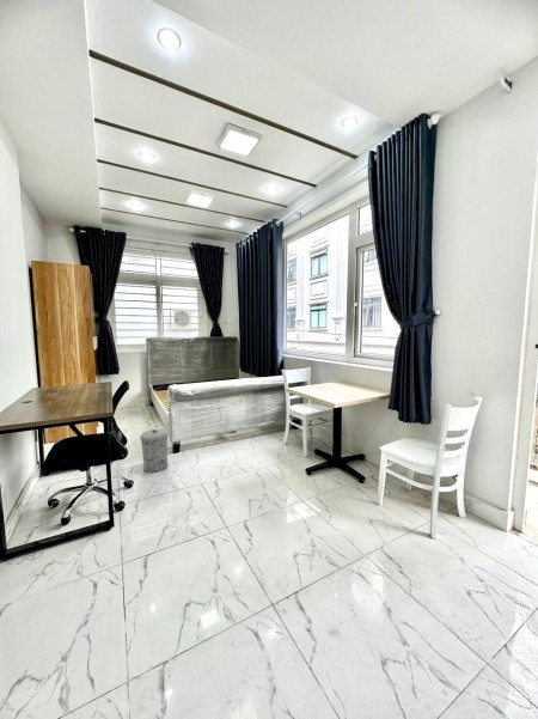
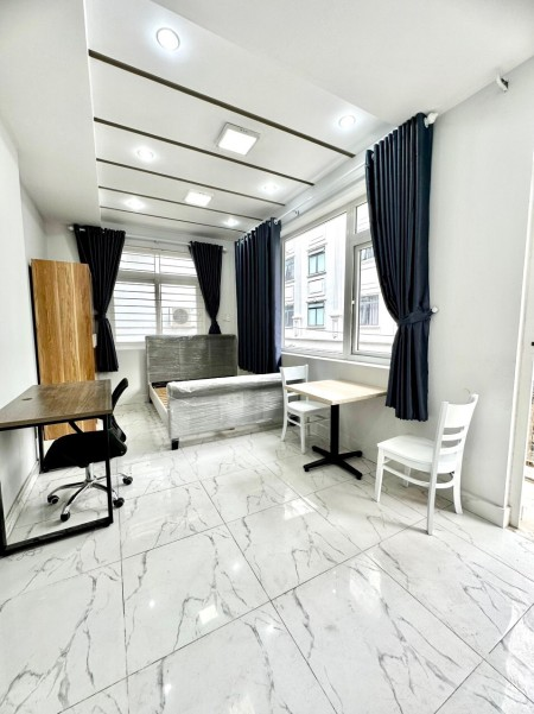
- trash can [139,428,170,474]
